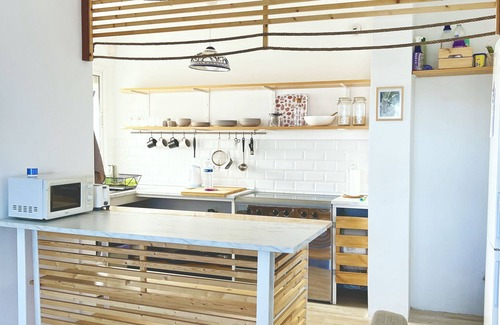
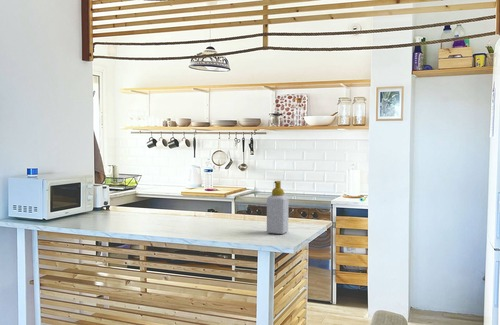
+ soap bottle [266,180,290,235]
